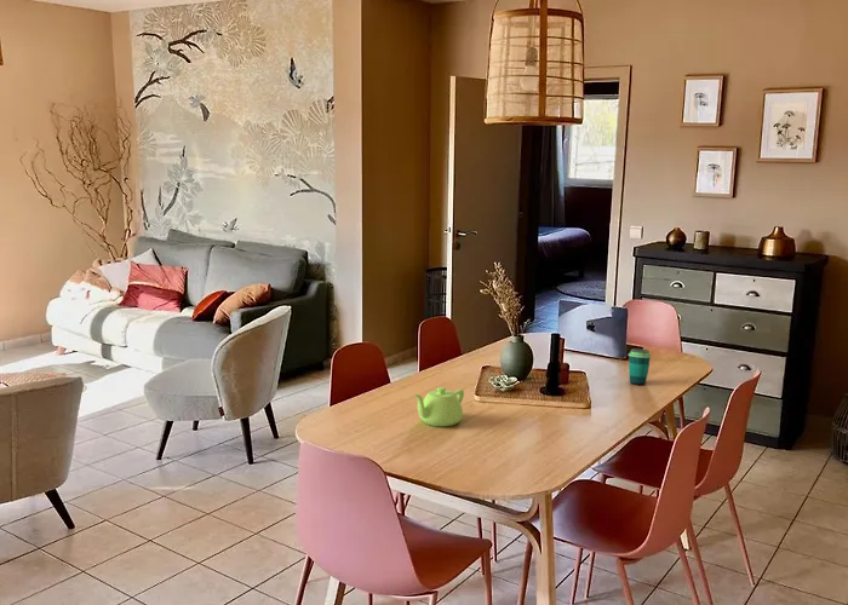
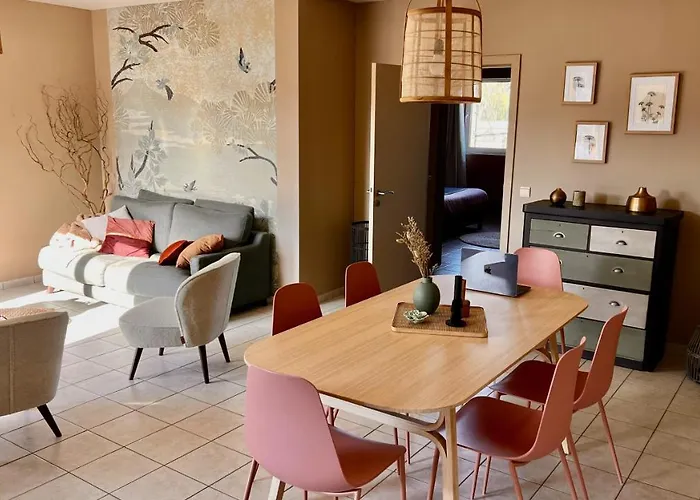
- teapot [413,386,465,427]
- cup [628,347,652,386]
